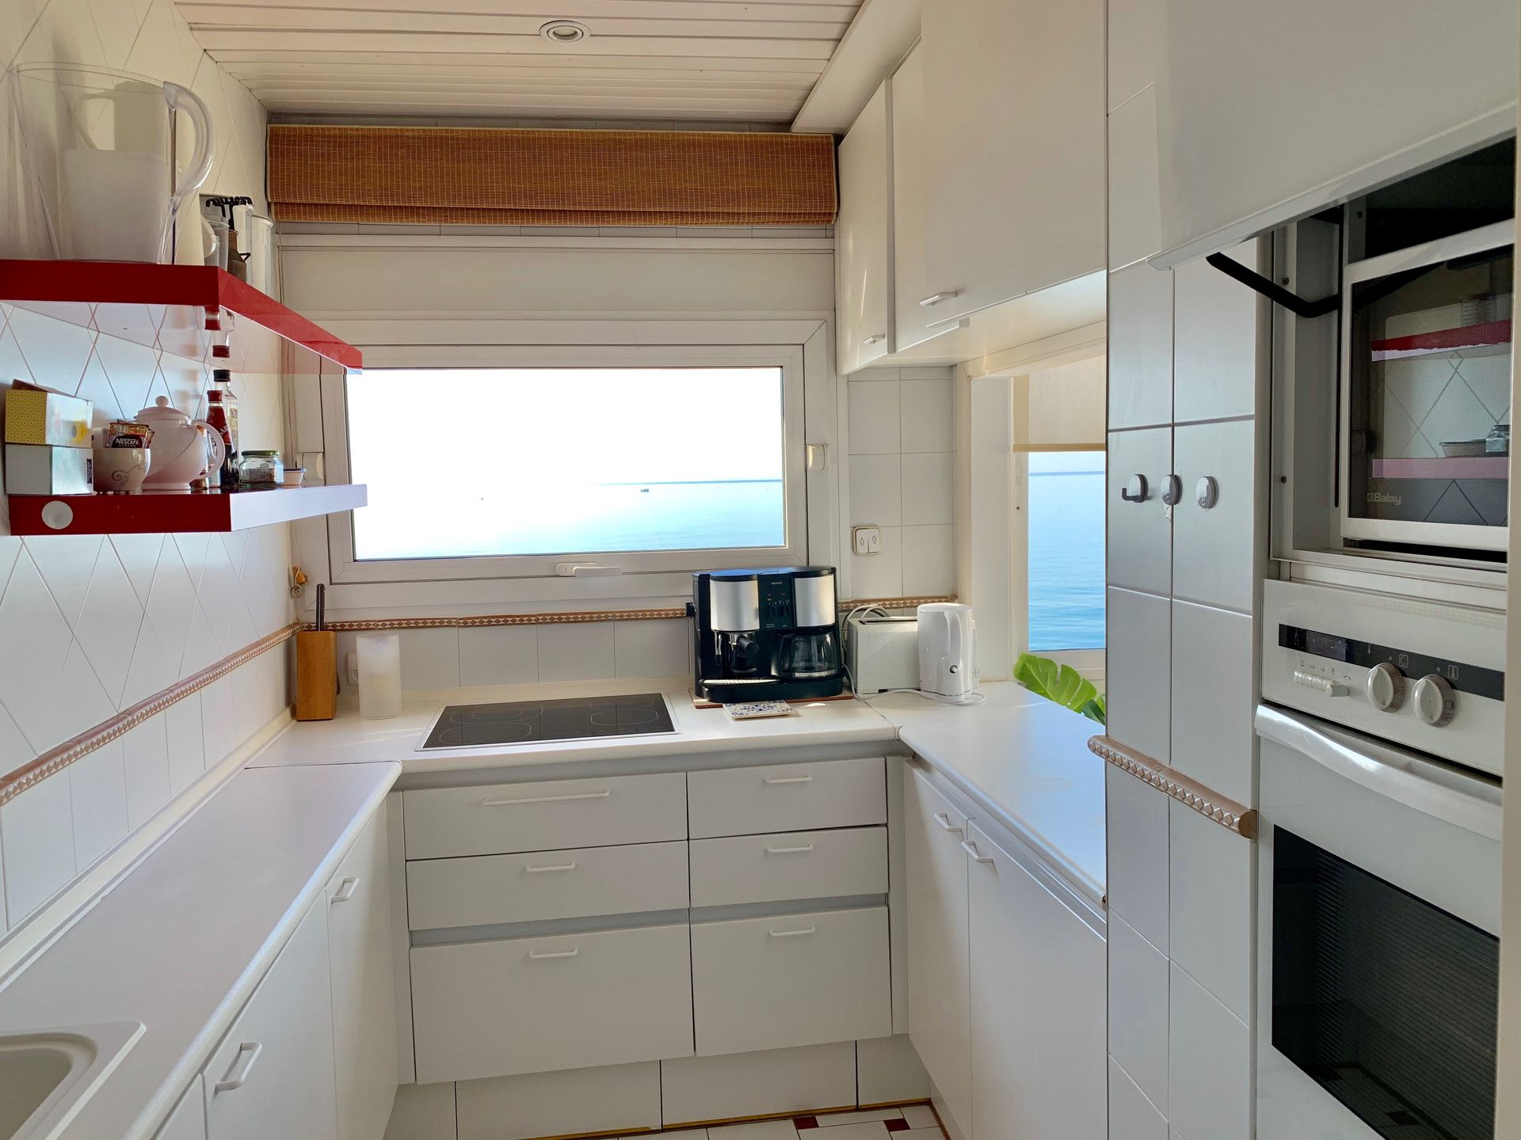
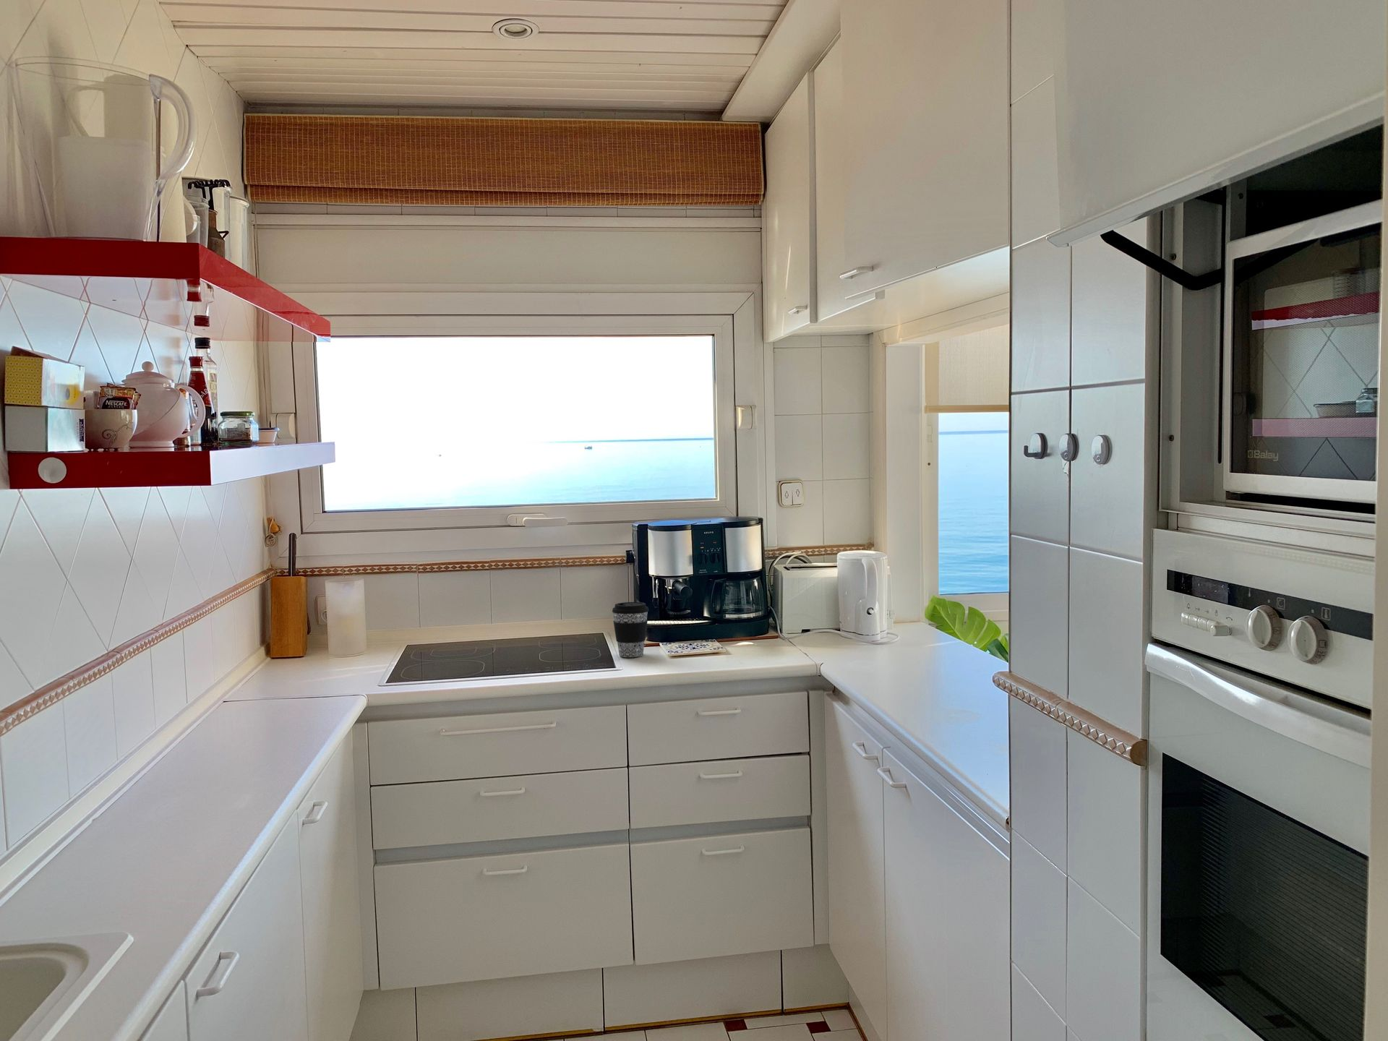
+ coffee cup [612,601,649,658]
